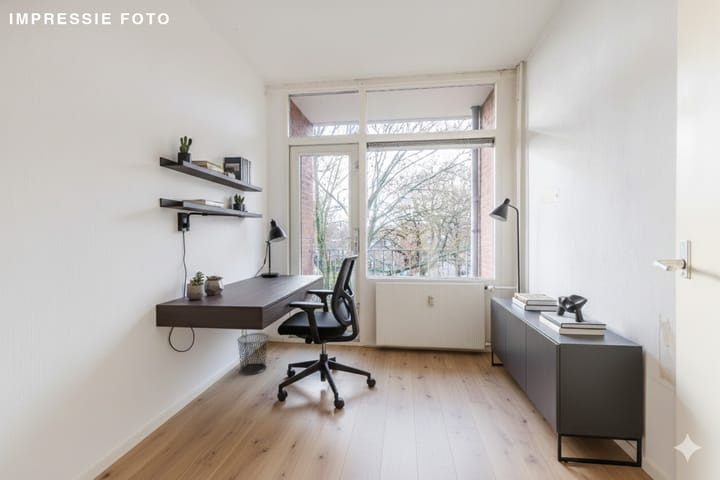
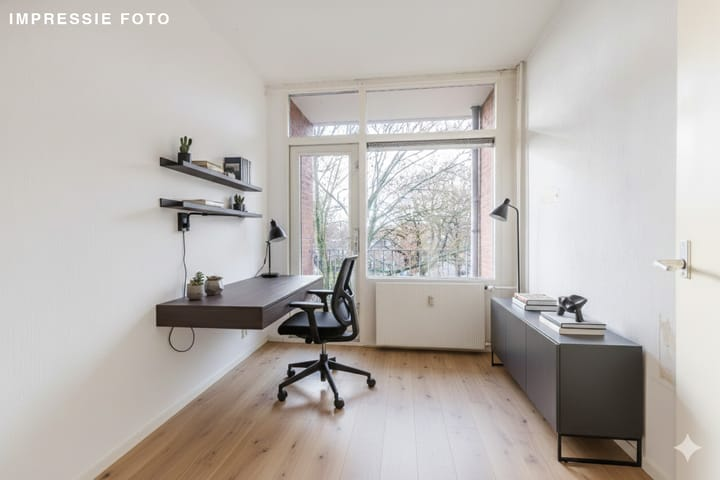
- waste bin [236,332,270,376]
